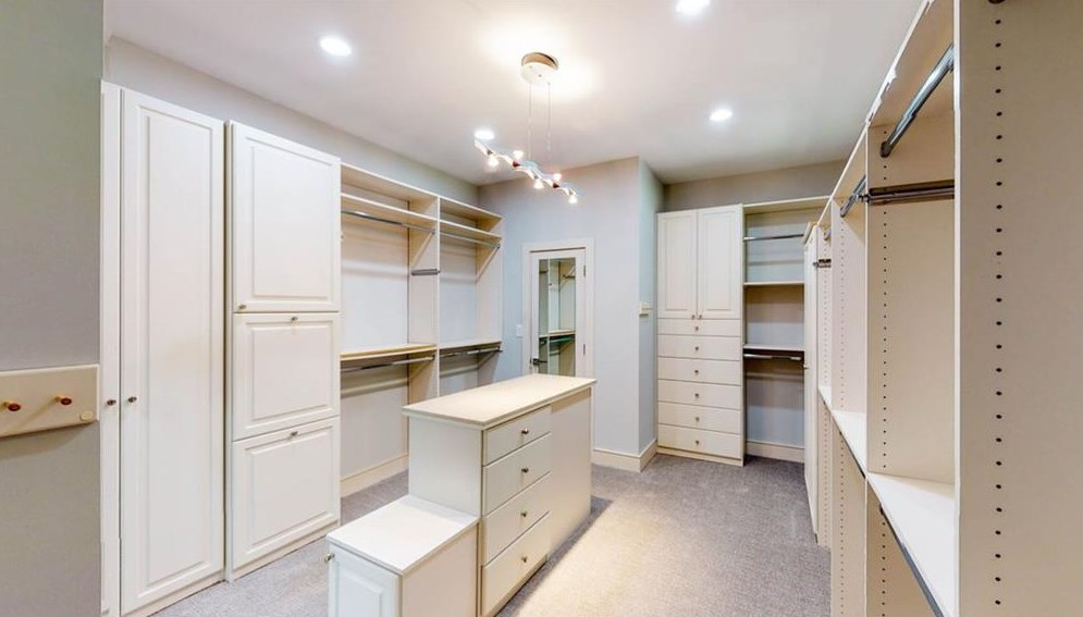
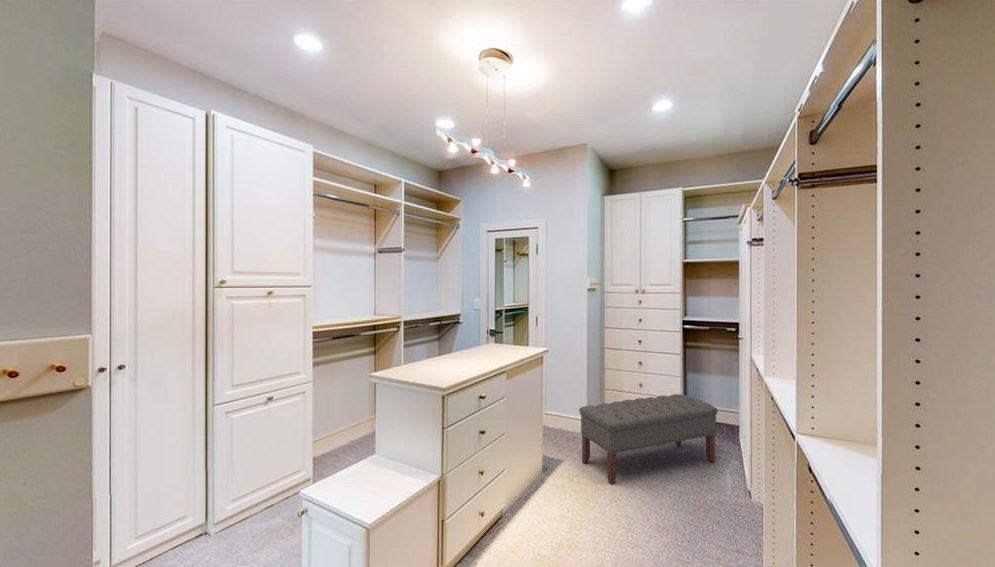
+ bench [578,393,719,486]
